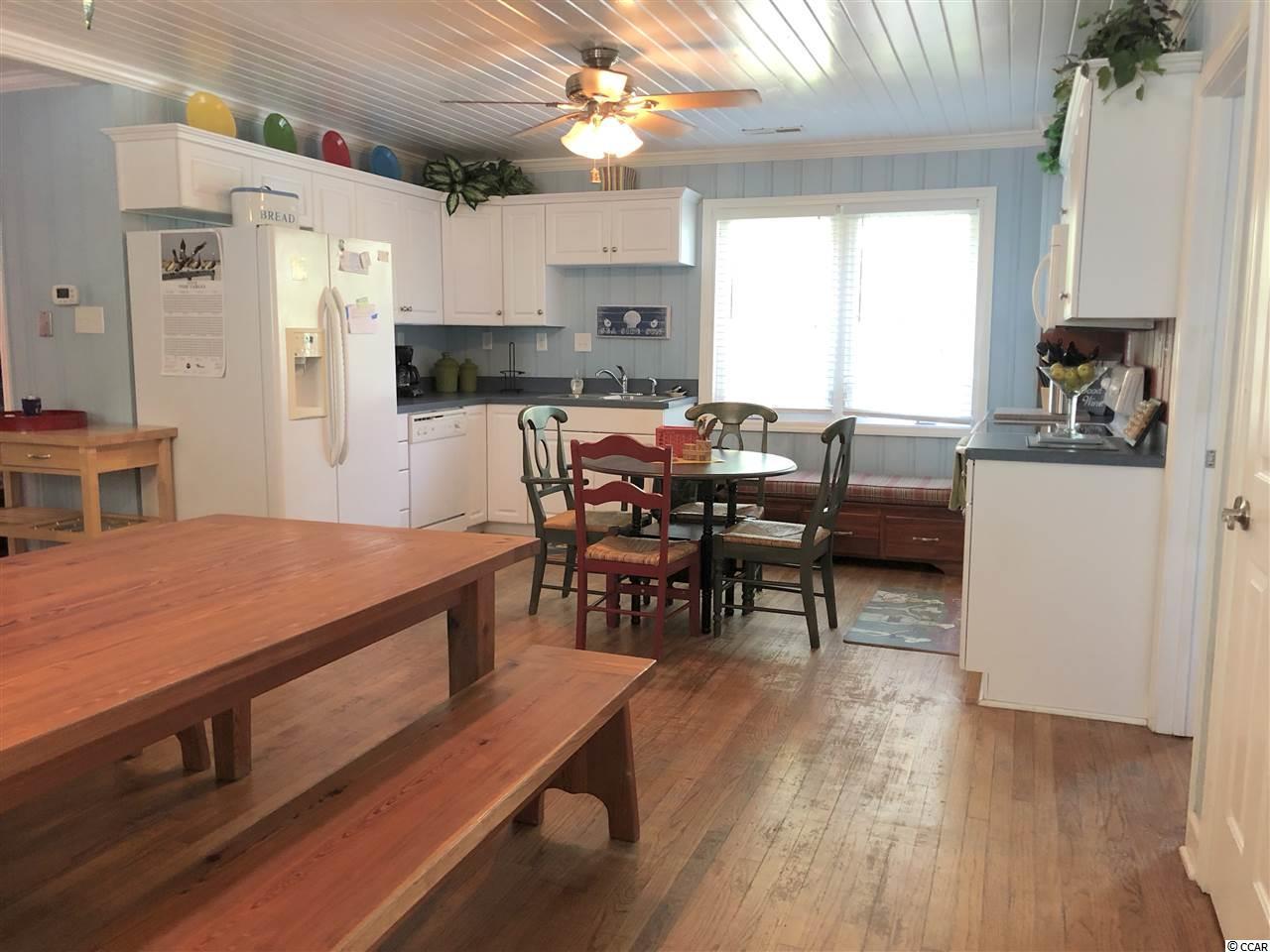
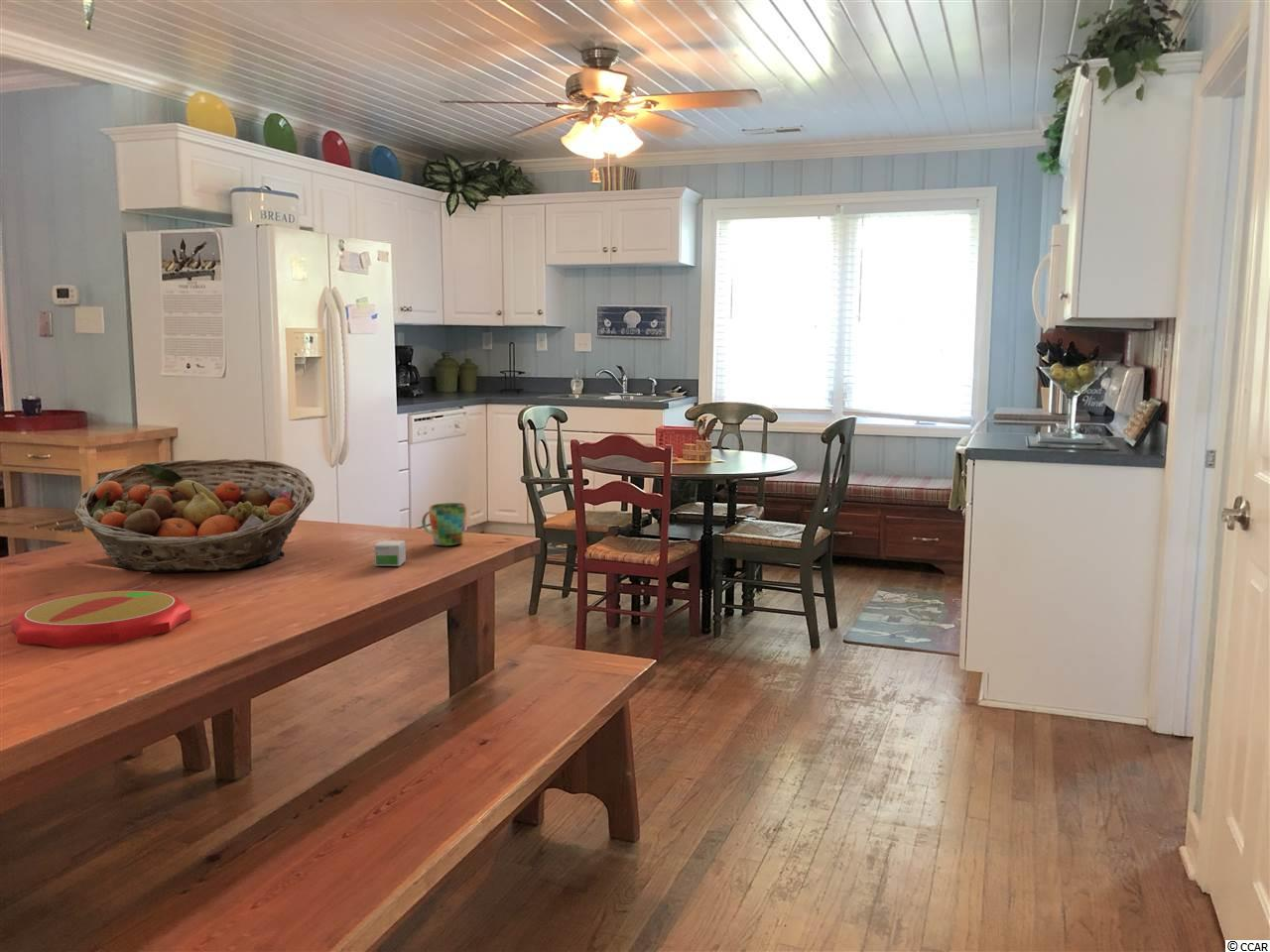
+ small box [373,539,407,567]
+ mug [421,502,467,546]
+ fruit basket [73,458,316,574]
+ plate [10,589,192,649]
